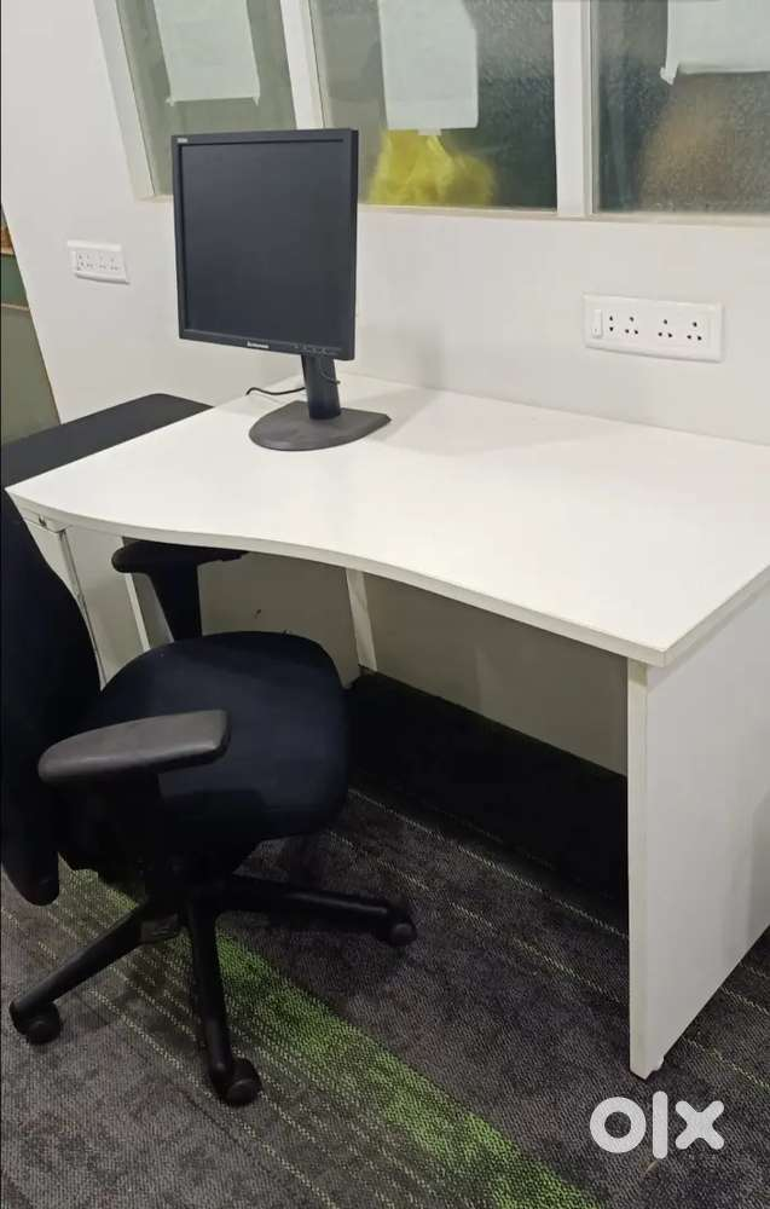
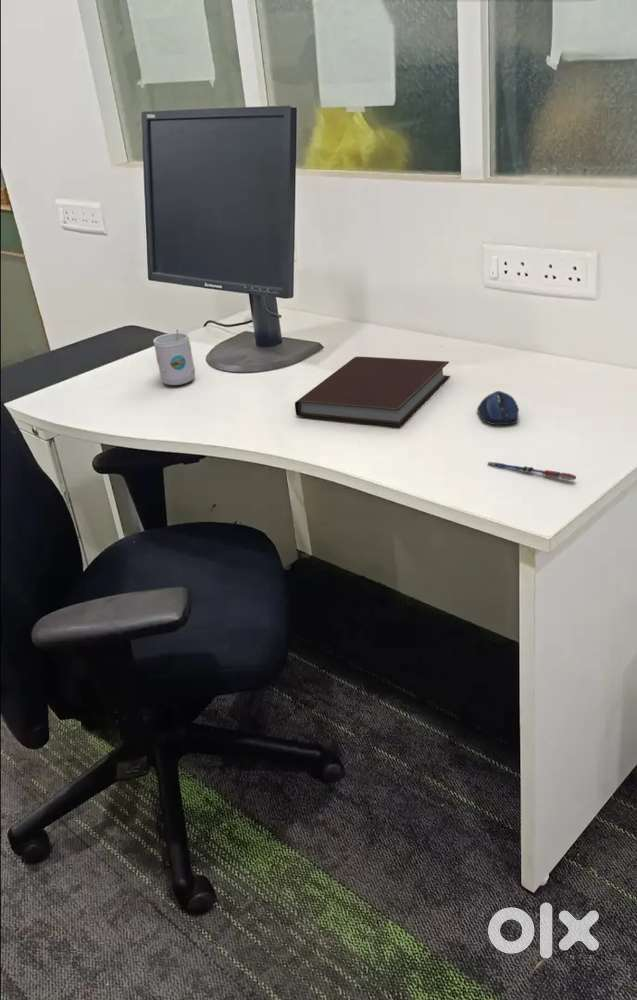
+ computer mouse [476,390,520,426]
+ notebook [294,356,451,427]
+ pen [487,461,577,481]
+ mug [152,329,196,386]
